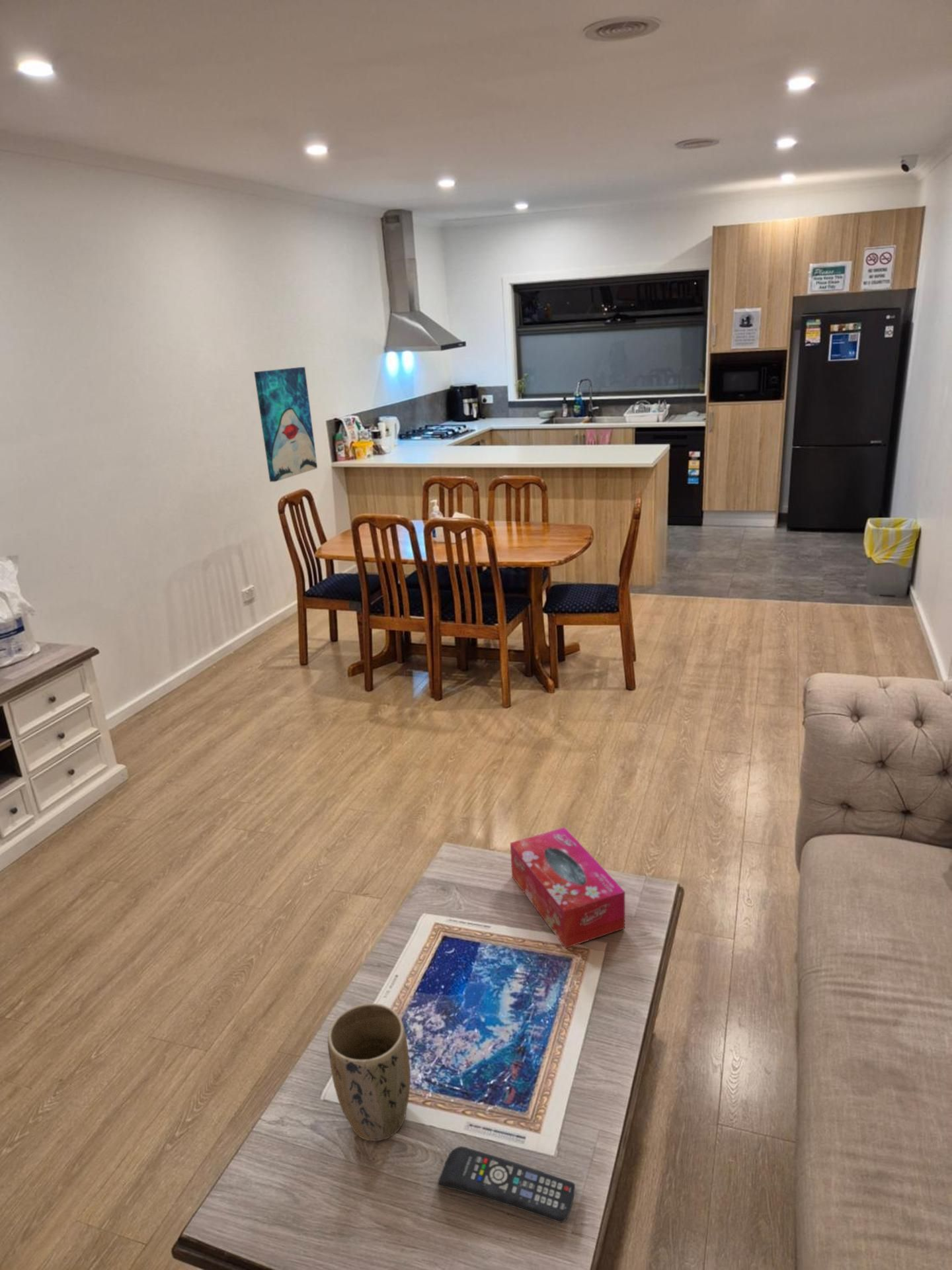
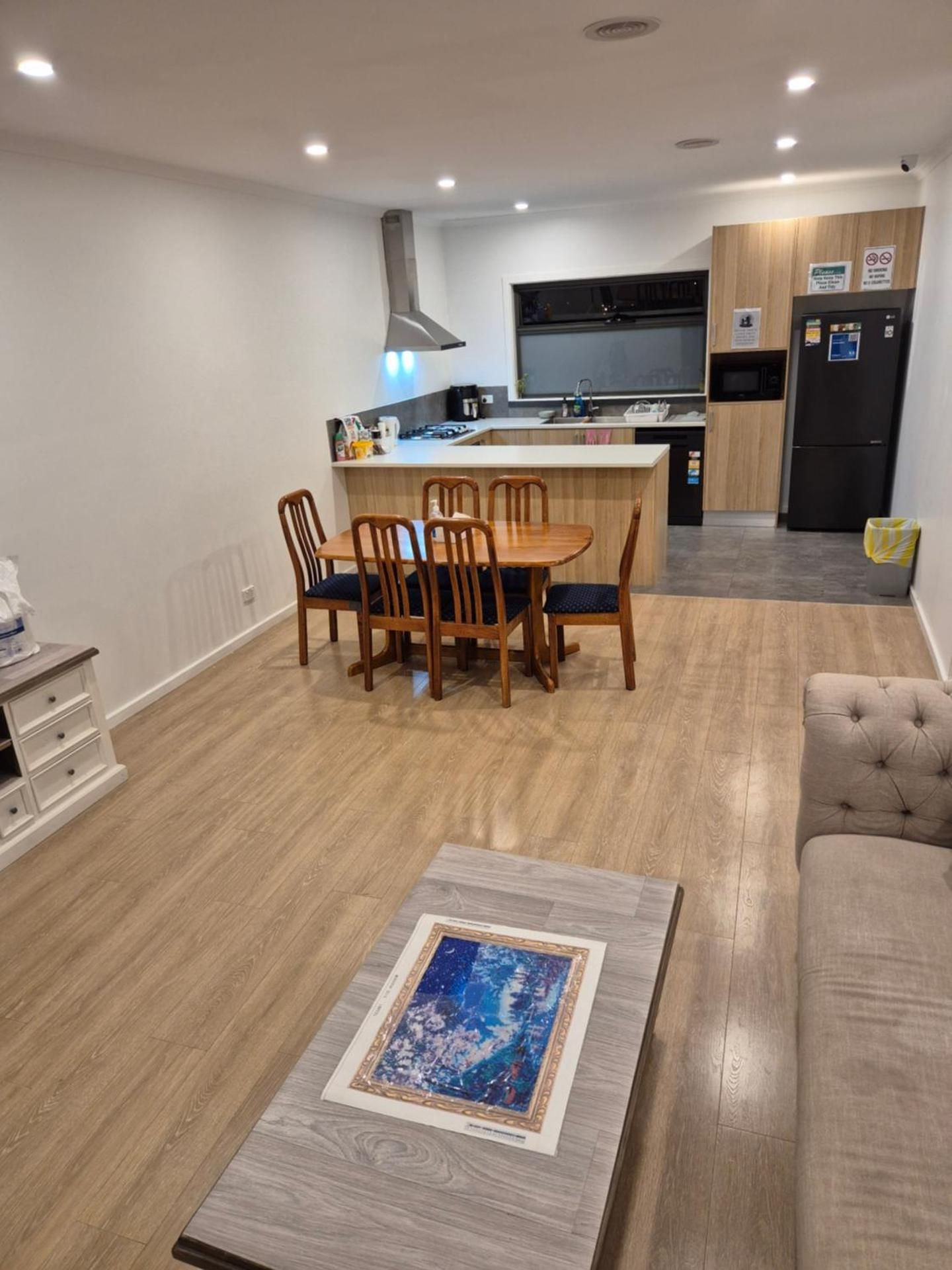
- plant pot [327,1003,411,1142]
- remote control [437,1146,576,1223]
- wall art [253,366,318,482]
- tissue box [510,827,625,949]
